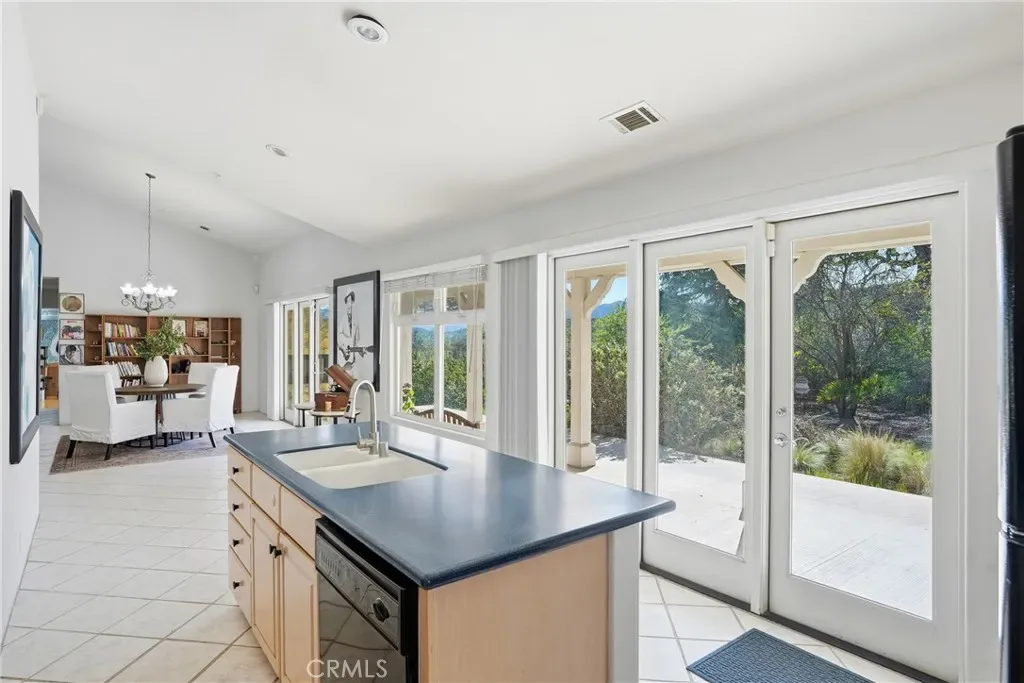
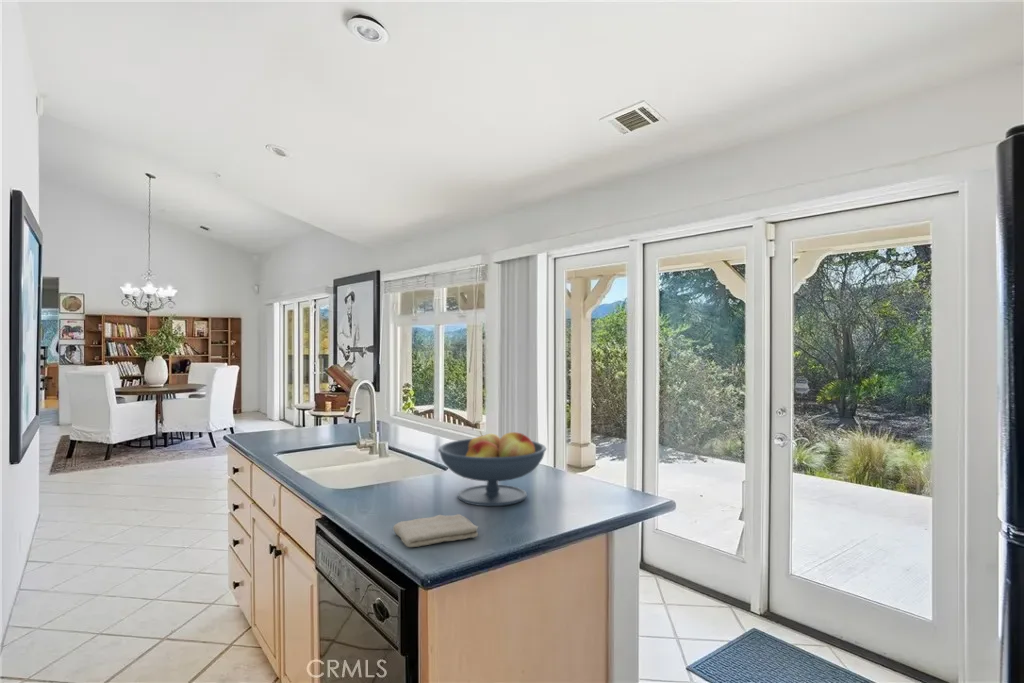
+ washcloth [392,513,479,548]
+ fruit bowl [437,430,547,507]
